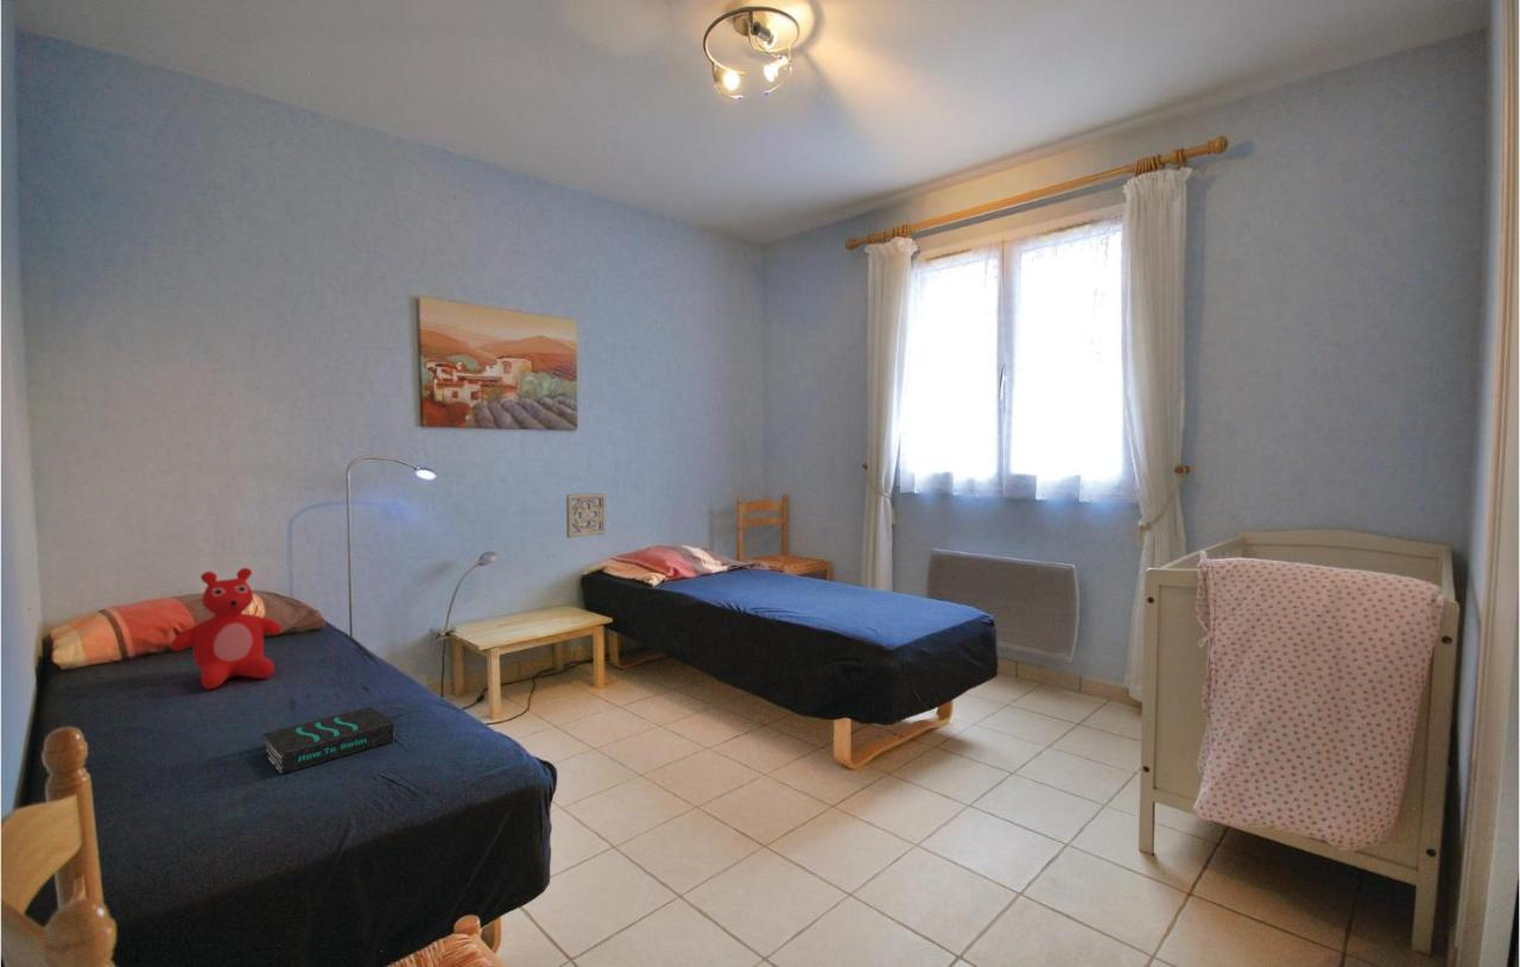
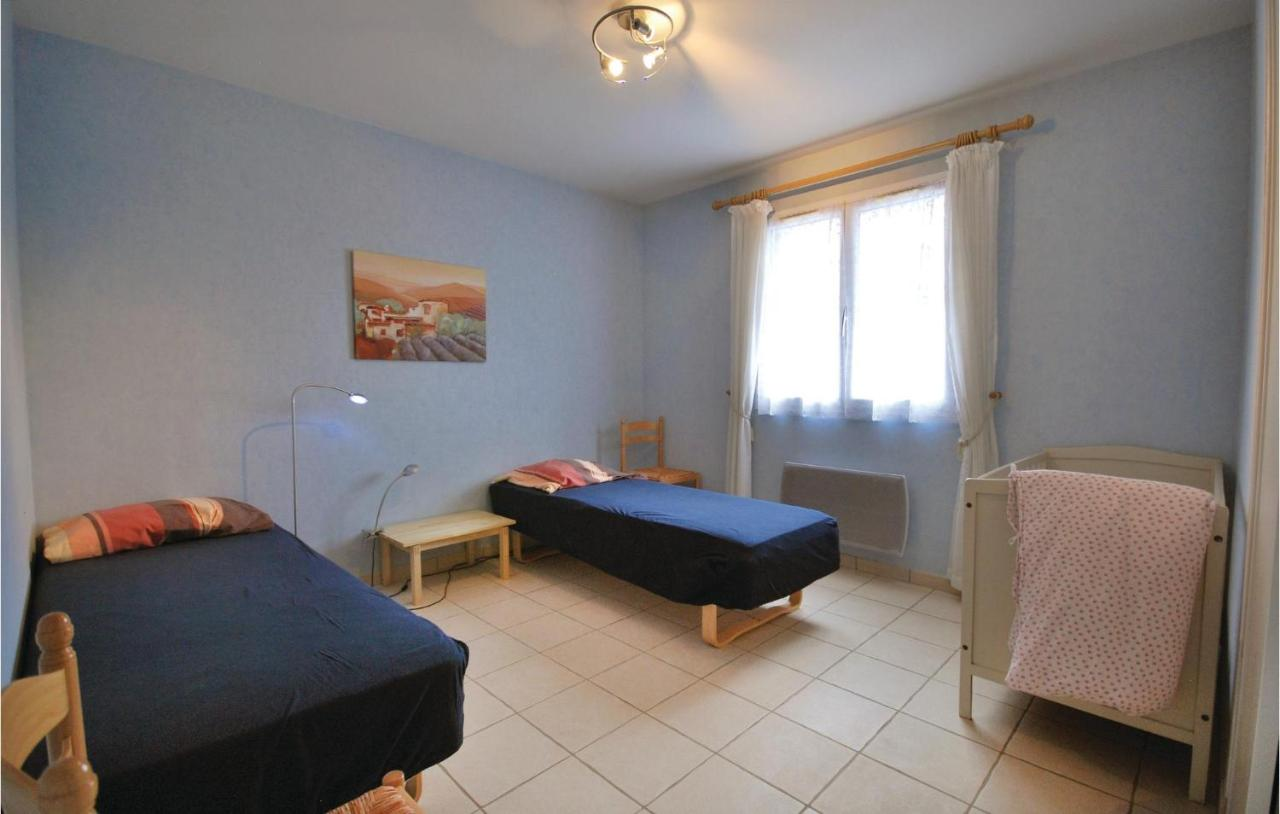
- book [260,706,395,776]
- wall ornament [565,492,607,538]
- teddy bear [170,567,283,690]
